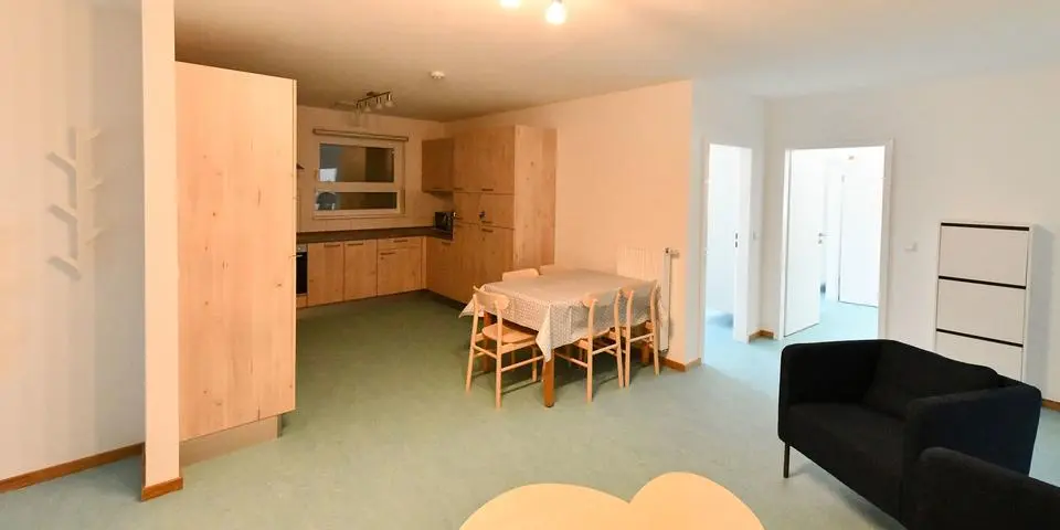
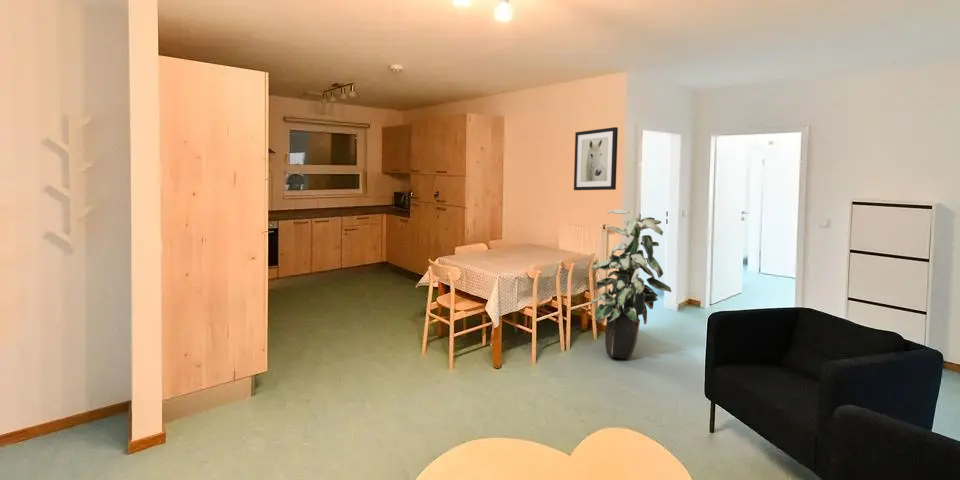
+ indoor plant [589,209,672,360]
+ wall art [573,126,619,191]
